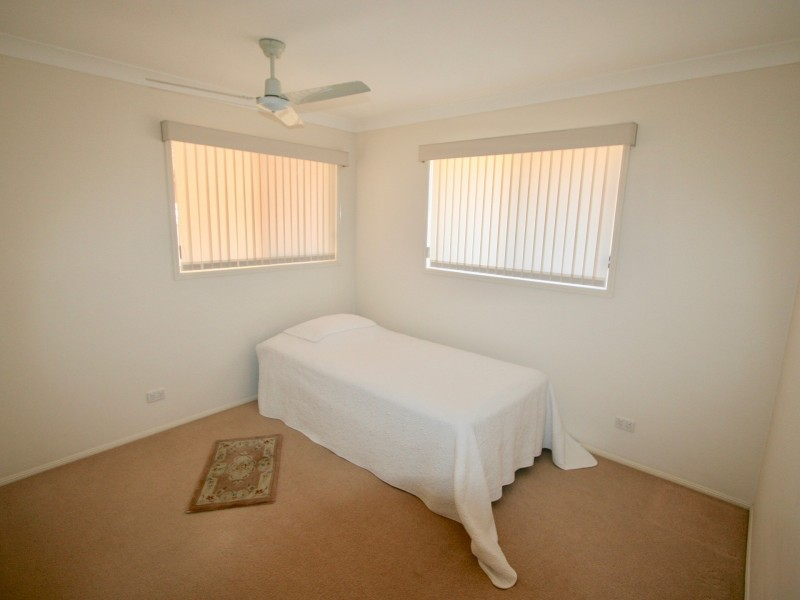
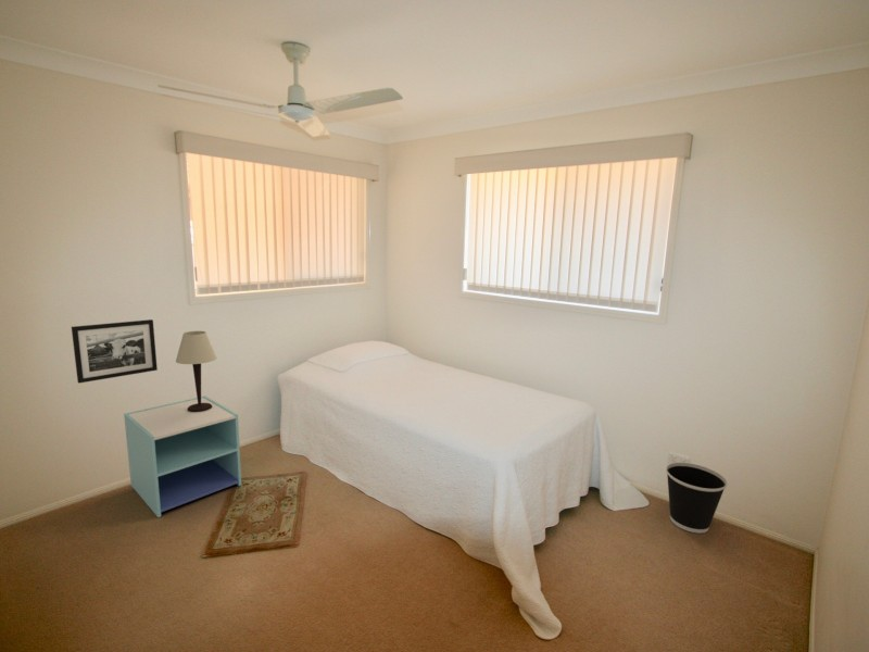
+ nightstand [123,394,242,518]
+ picture frame [71,318,159,385]
+ wastebasket [665,462,728,535]
+ table lamp [175,330,217,412]
